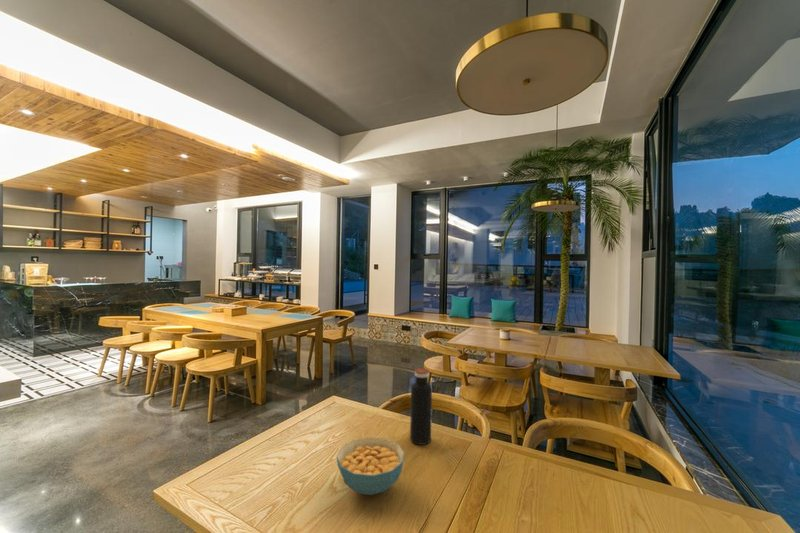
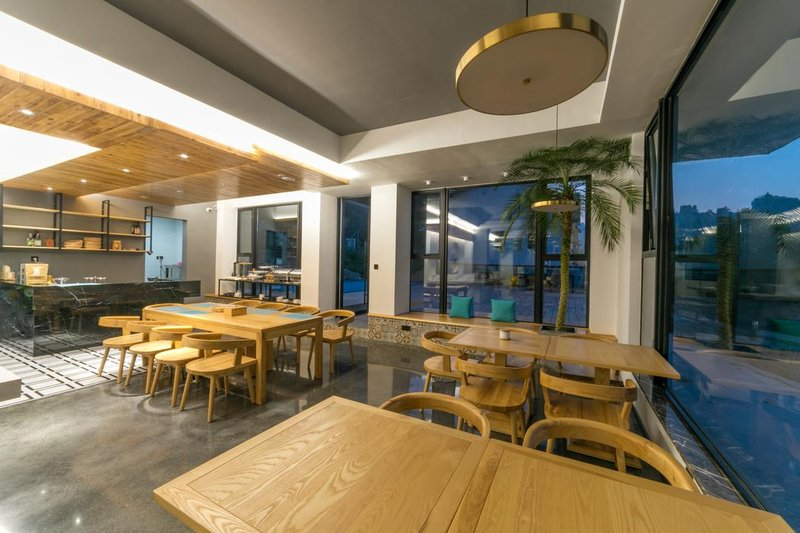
- cereal bowl [336,436,406,496]
- water bottle [409,367,433,446]
